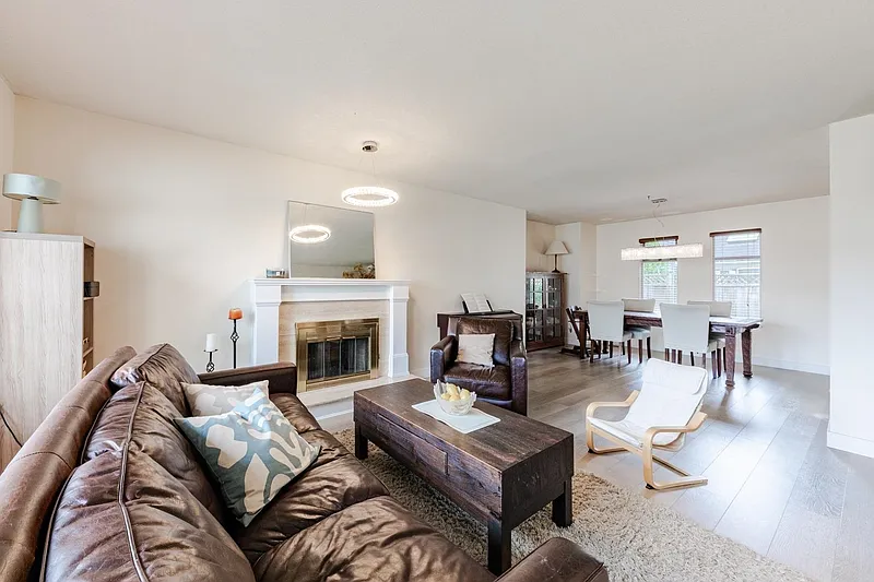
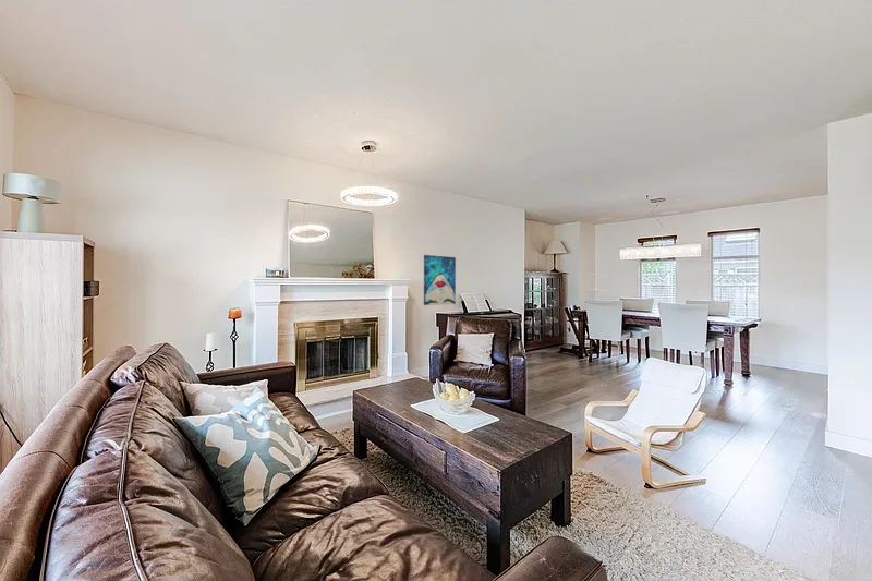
+ wall art [423,254,457,306]
